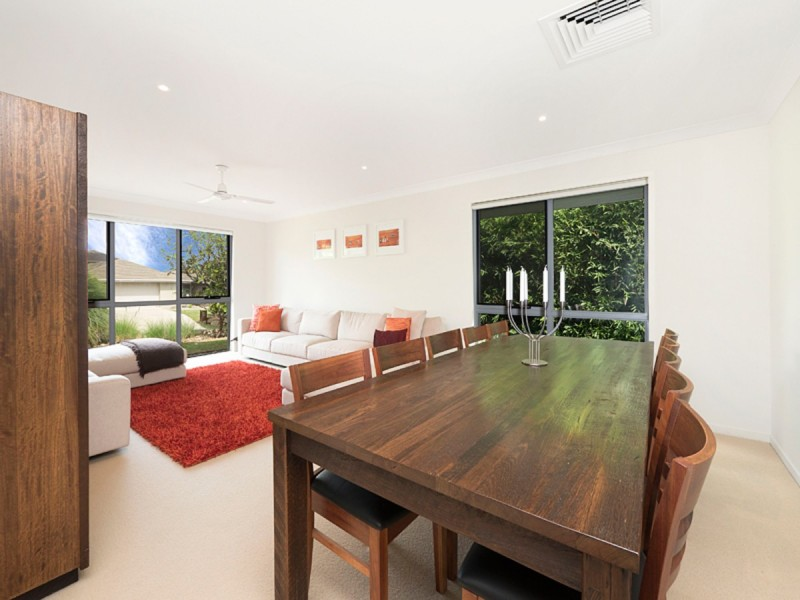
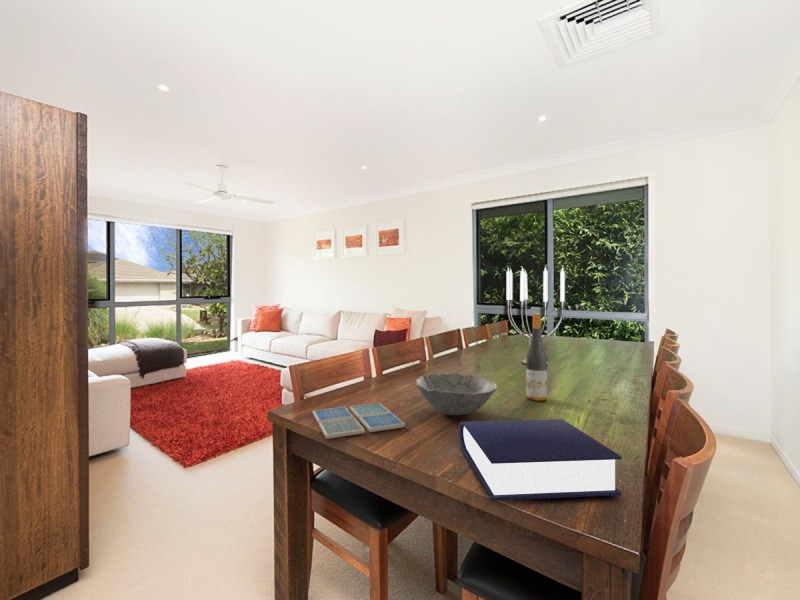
+ wine bottle [525,312,548,402]
+ book [458,418,623,502]
+ drink coaster [312,402,406,440]
+ bowl [415,372,498,416]
